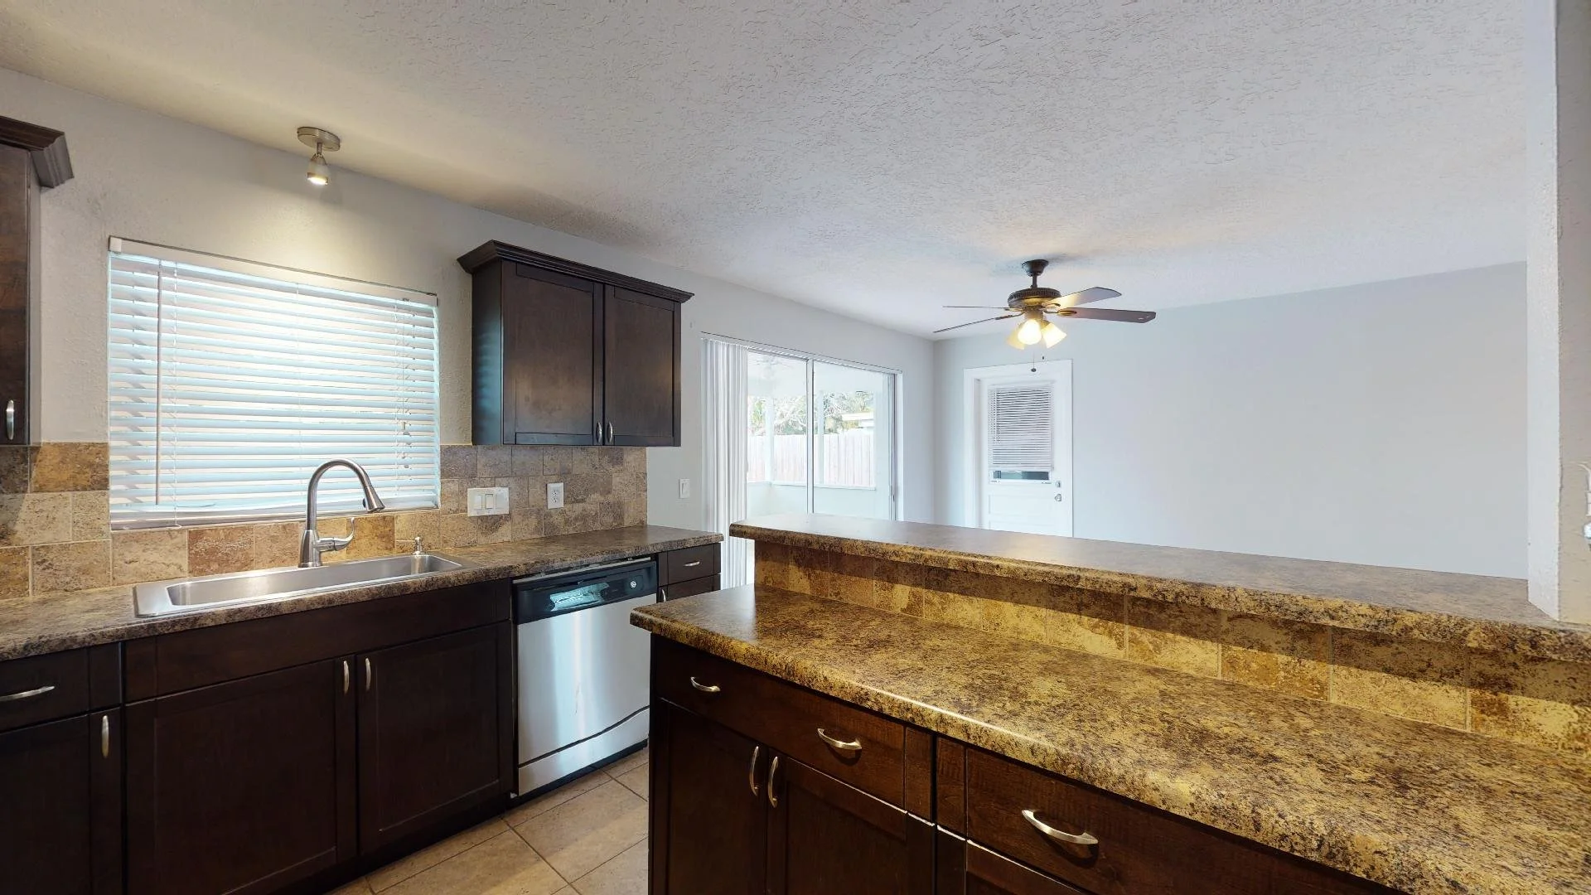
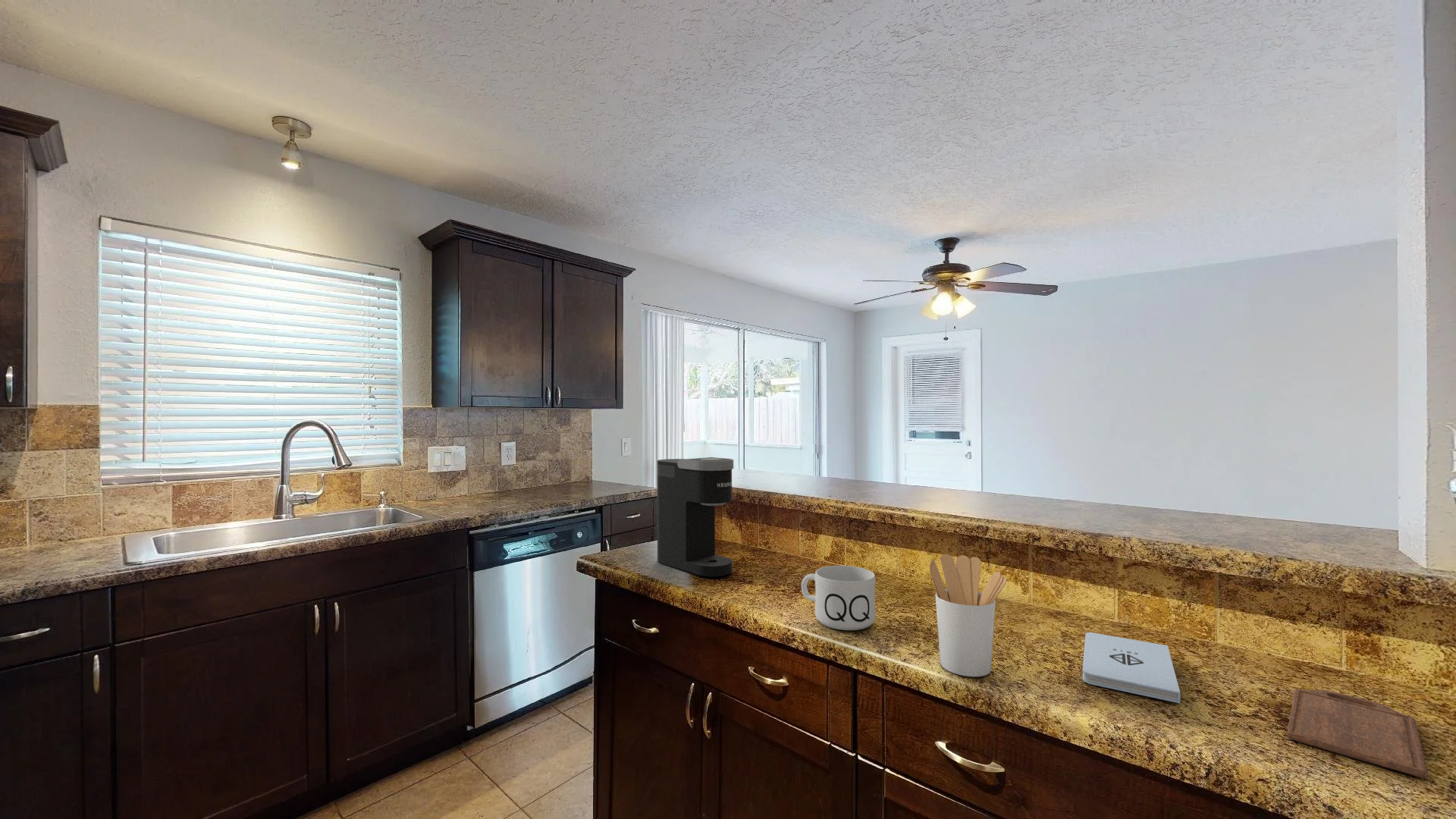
+ mug [801,565,877,631]
+ utensil holder [929,554,1007,677]
+ coffee maker [657,457,734,578]
+ notepad [1082,632,1181,704]
+ cutting board [1287,689,1429,780]
